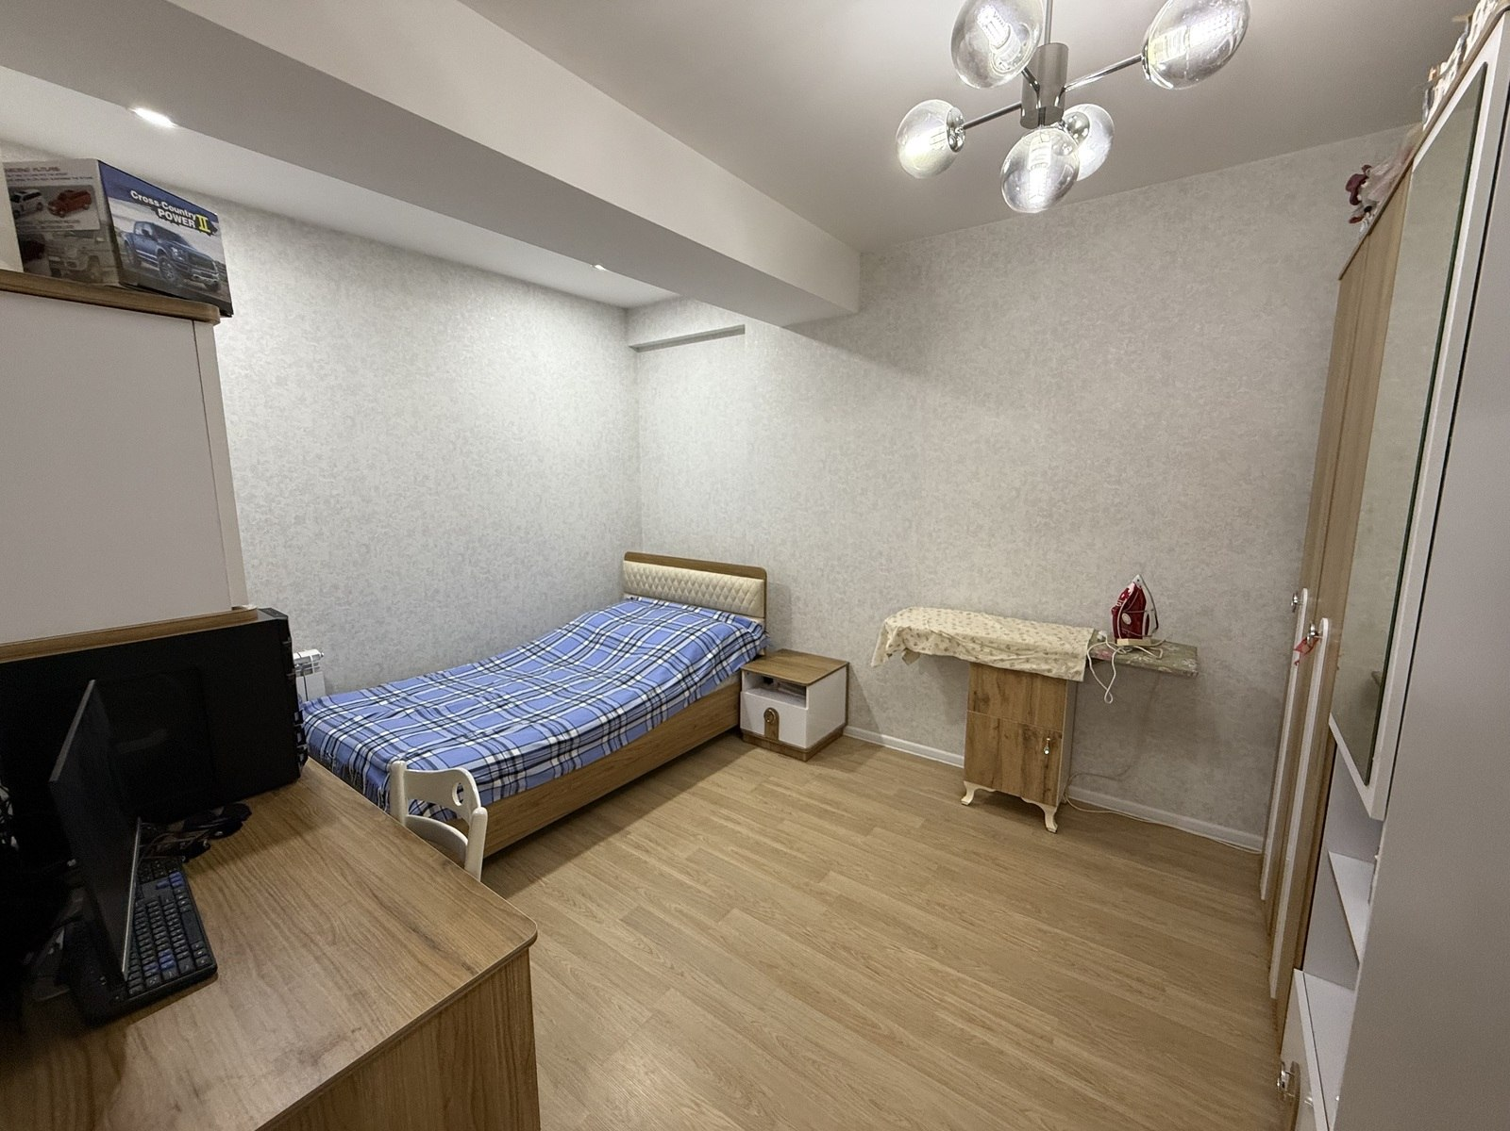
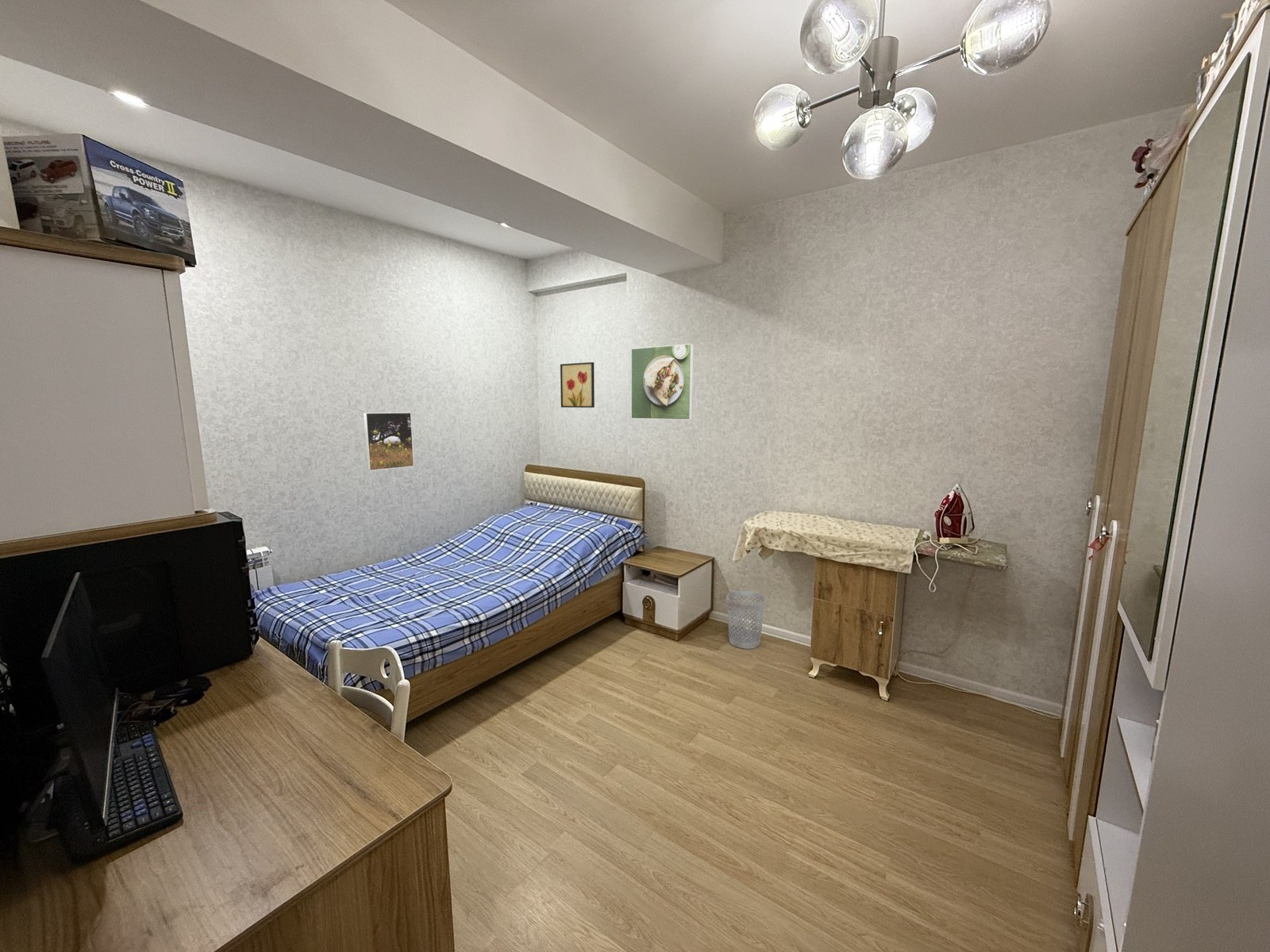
+ wall art [560,362,595,409]
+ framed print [363,412,415,471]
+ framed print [630,343,695,420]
+ wastebasket [726,590,766,650]
